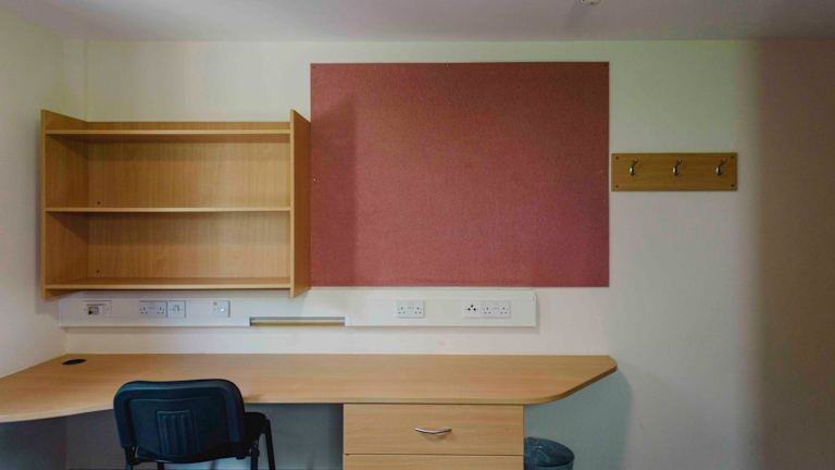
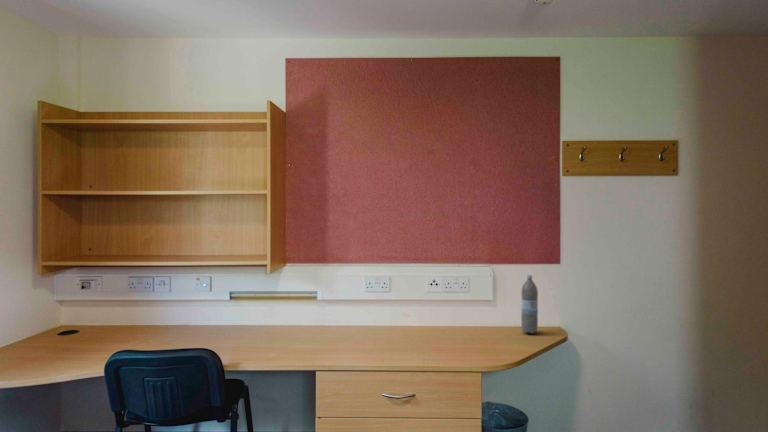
+ water bottle [520,274,539,335]
